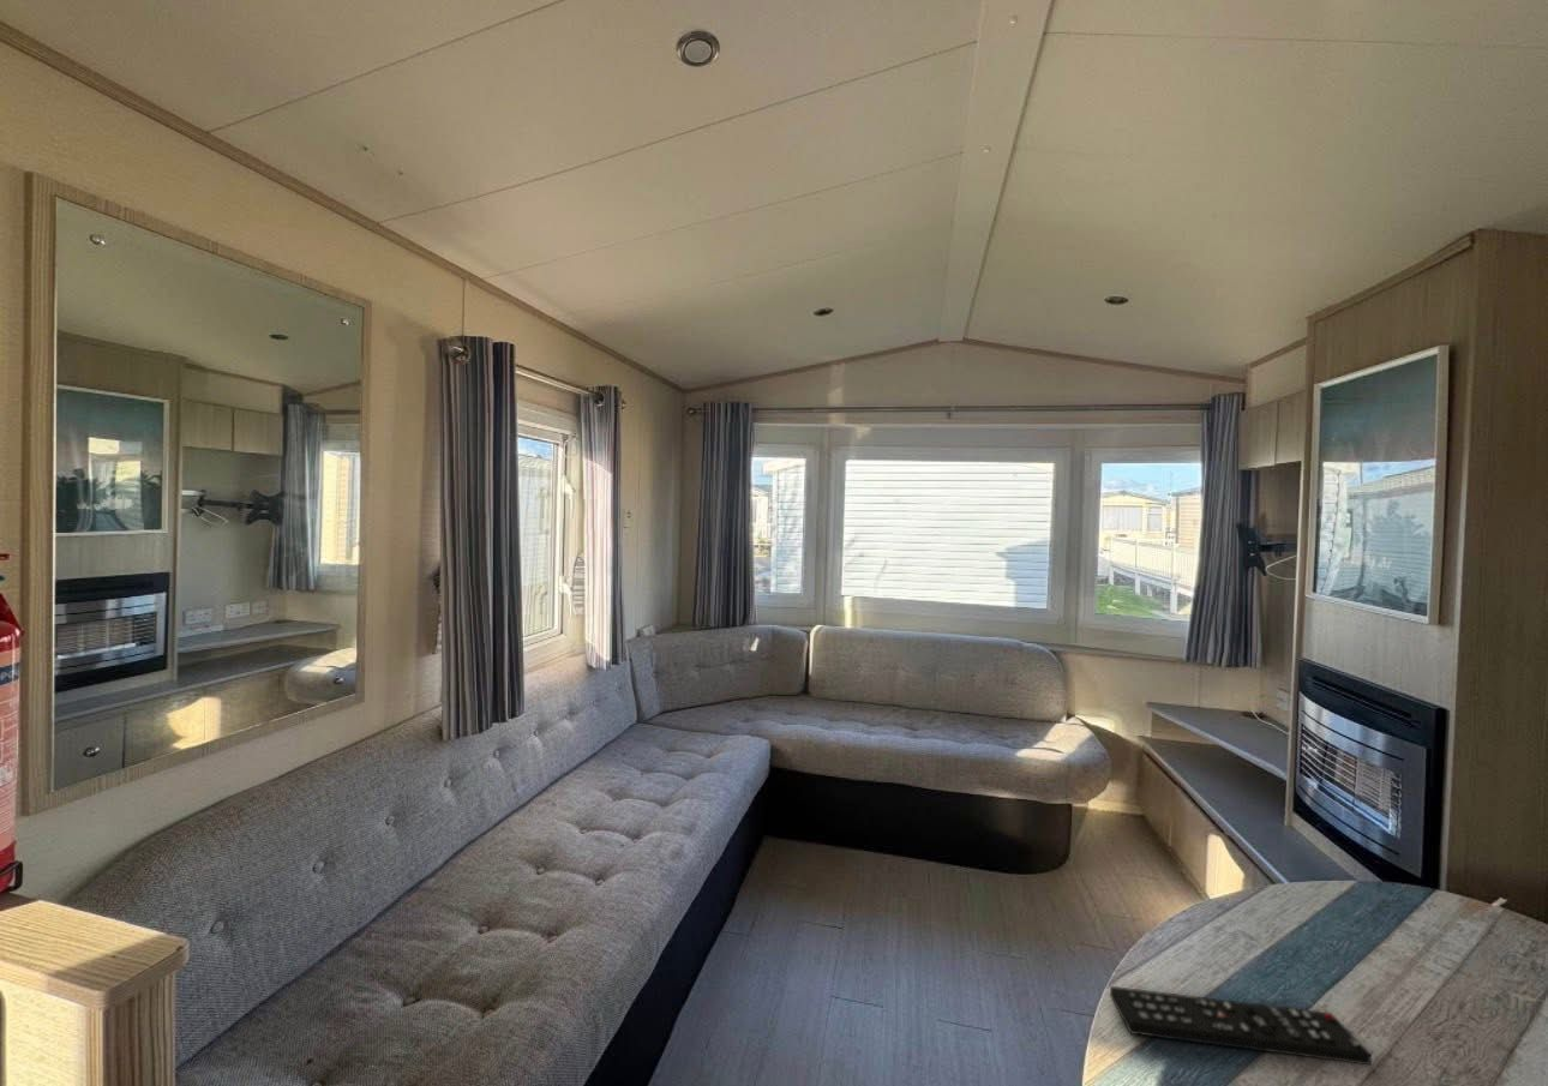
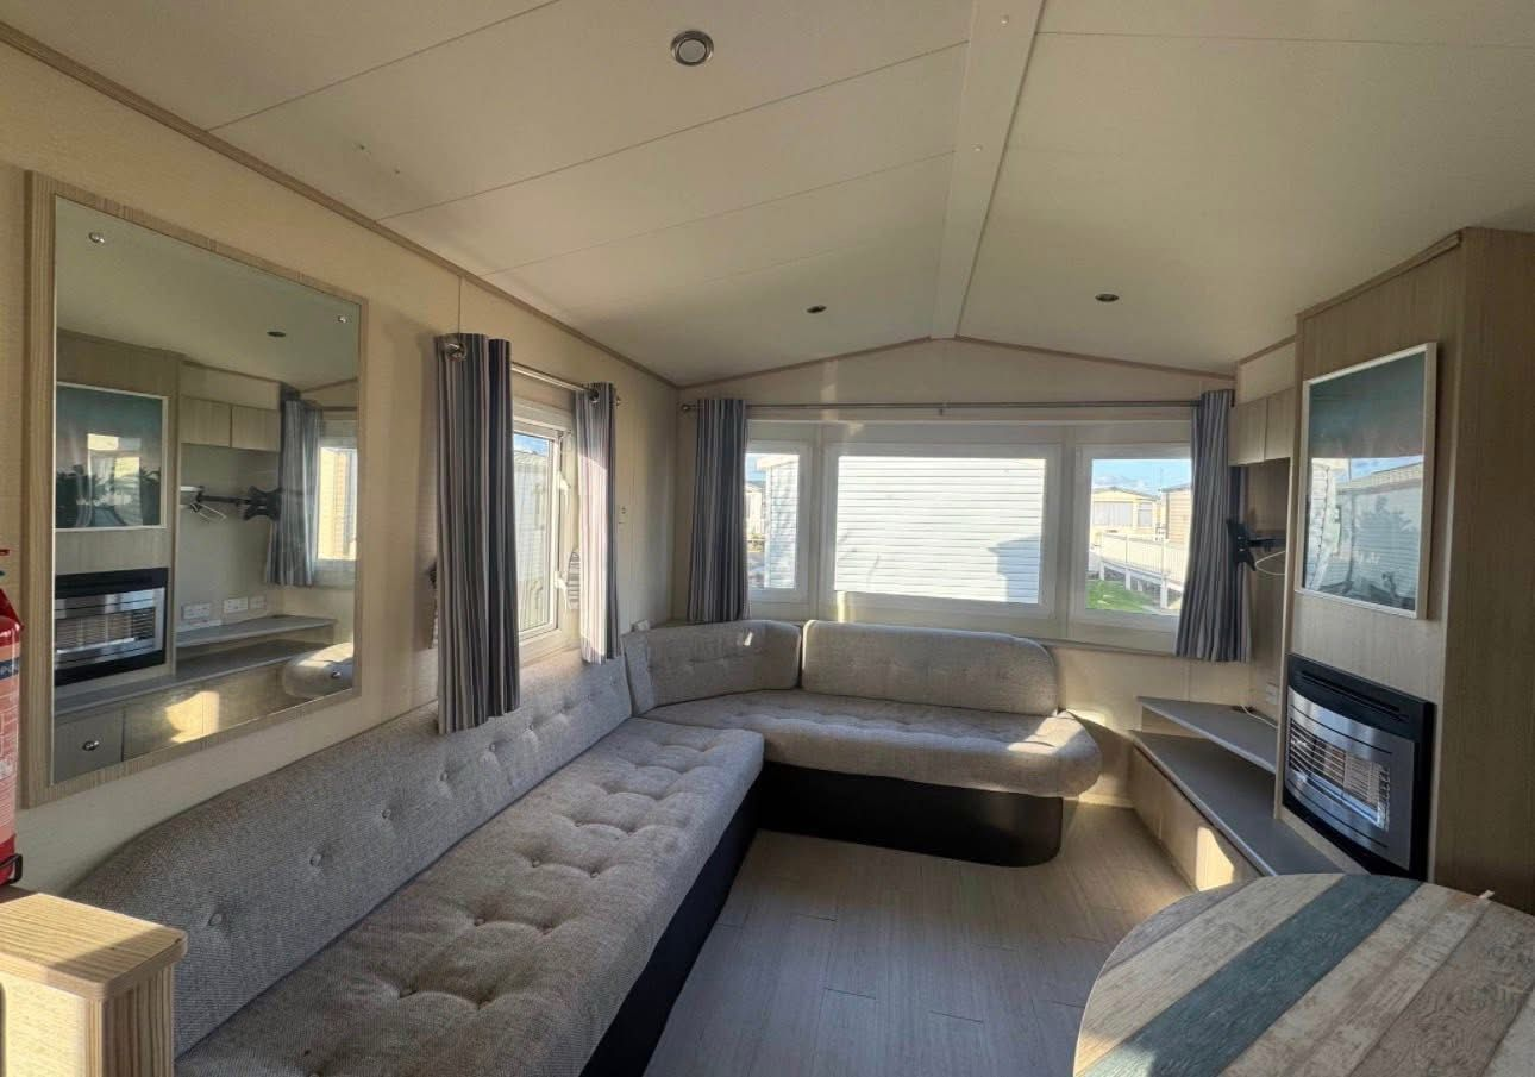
- remote control [1109,985,1373,1066]
